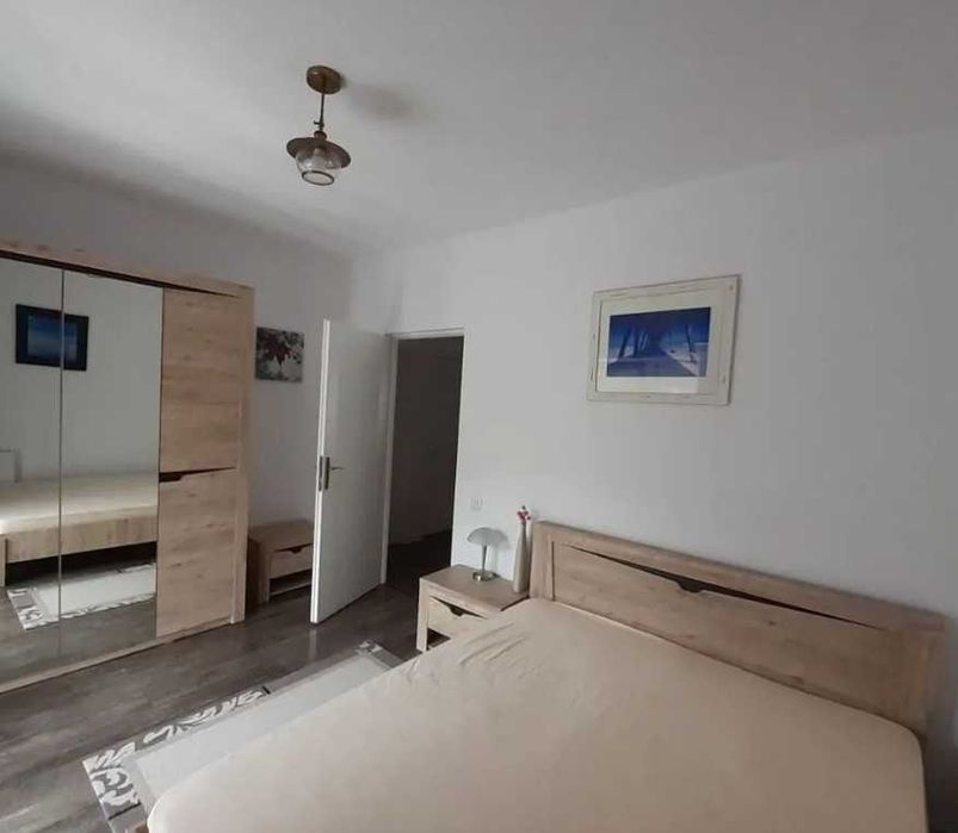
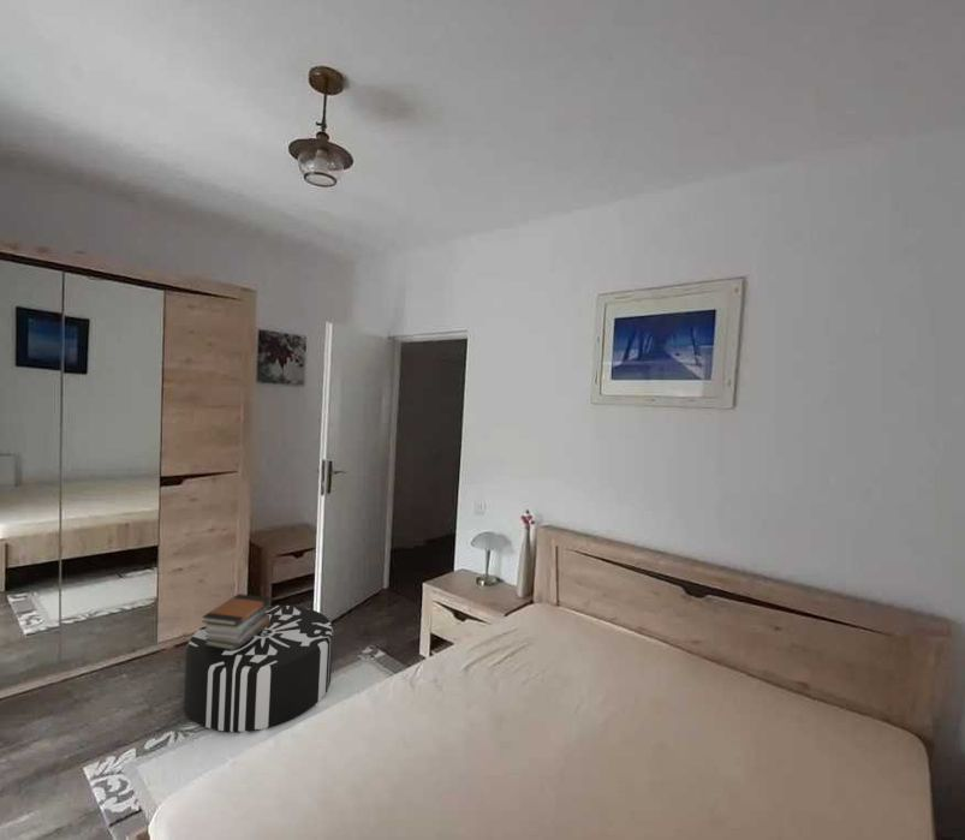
+ book stack [201,592,272,650]
+ pouf [183,604,334,733]
